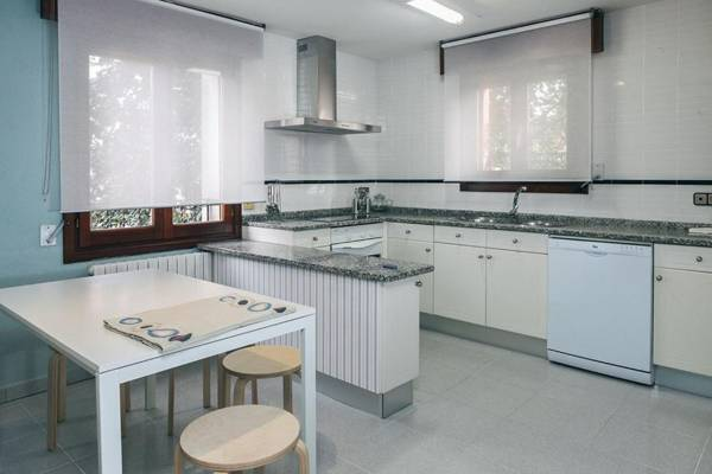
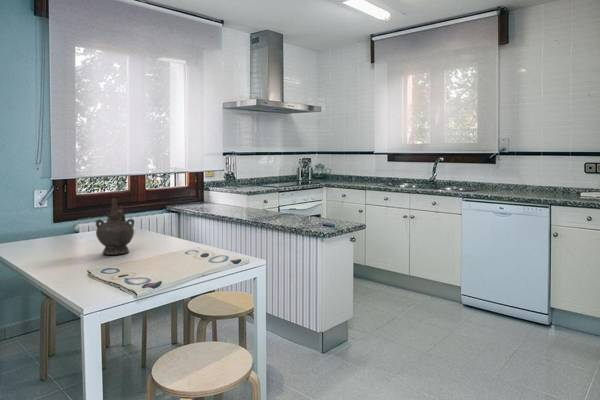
+ ceremonial vessel [94,197,136,256]
